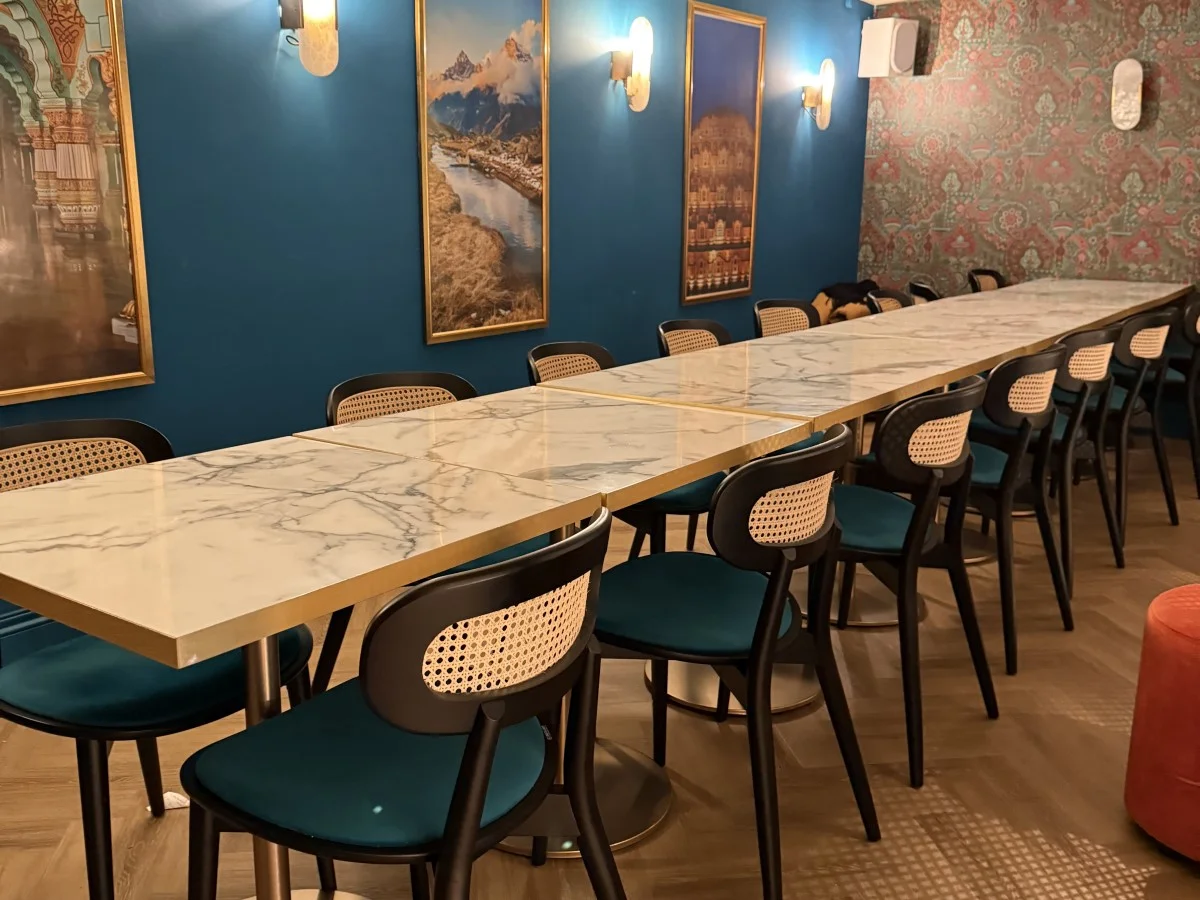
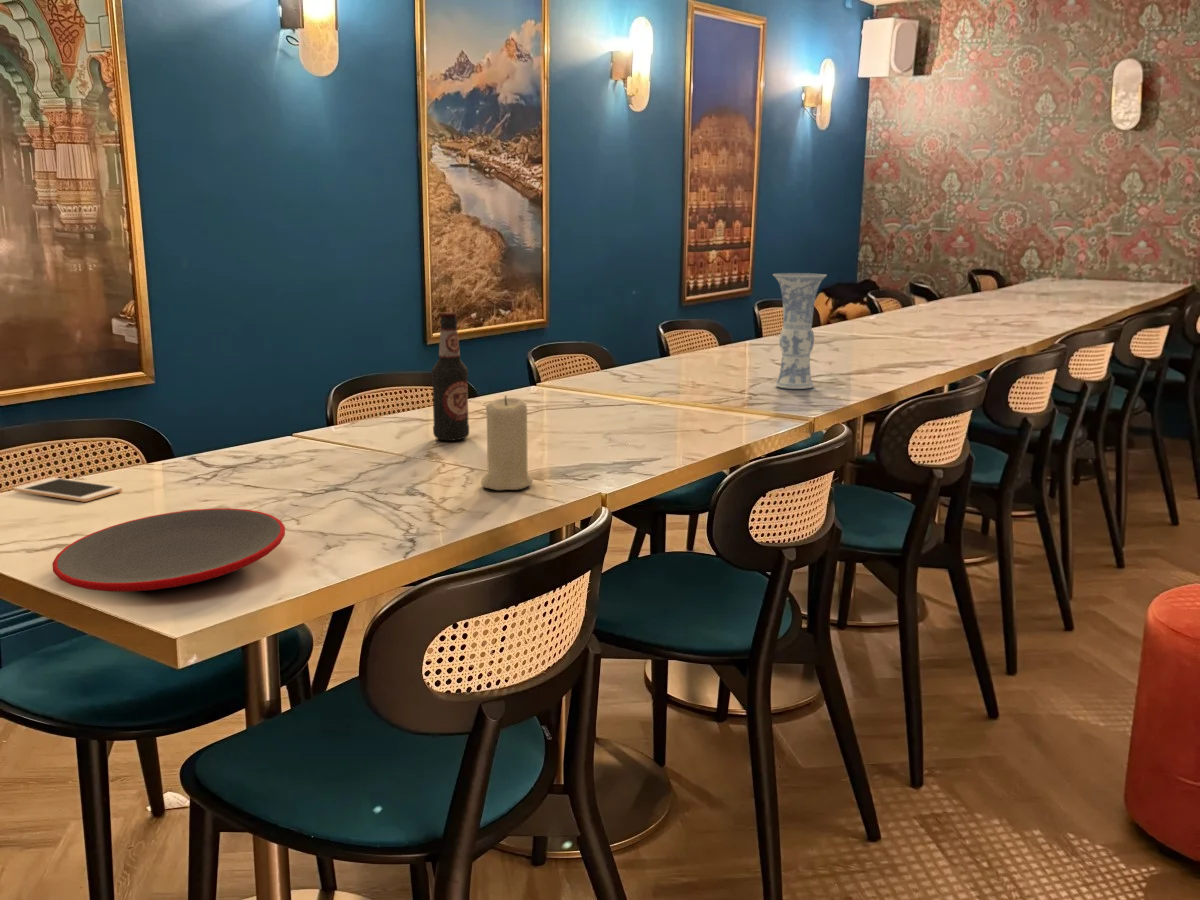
+ plate [51,507,286,593]
+ cell phone [13,476,123,503]
+ bottle [431,311,470,442]
+ vase [772,272,828,390]
+ candle [480,395,534,491]
